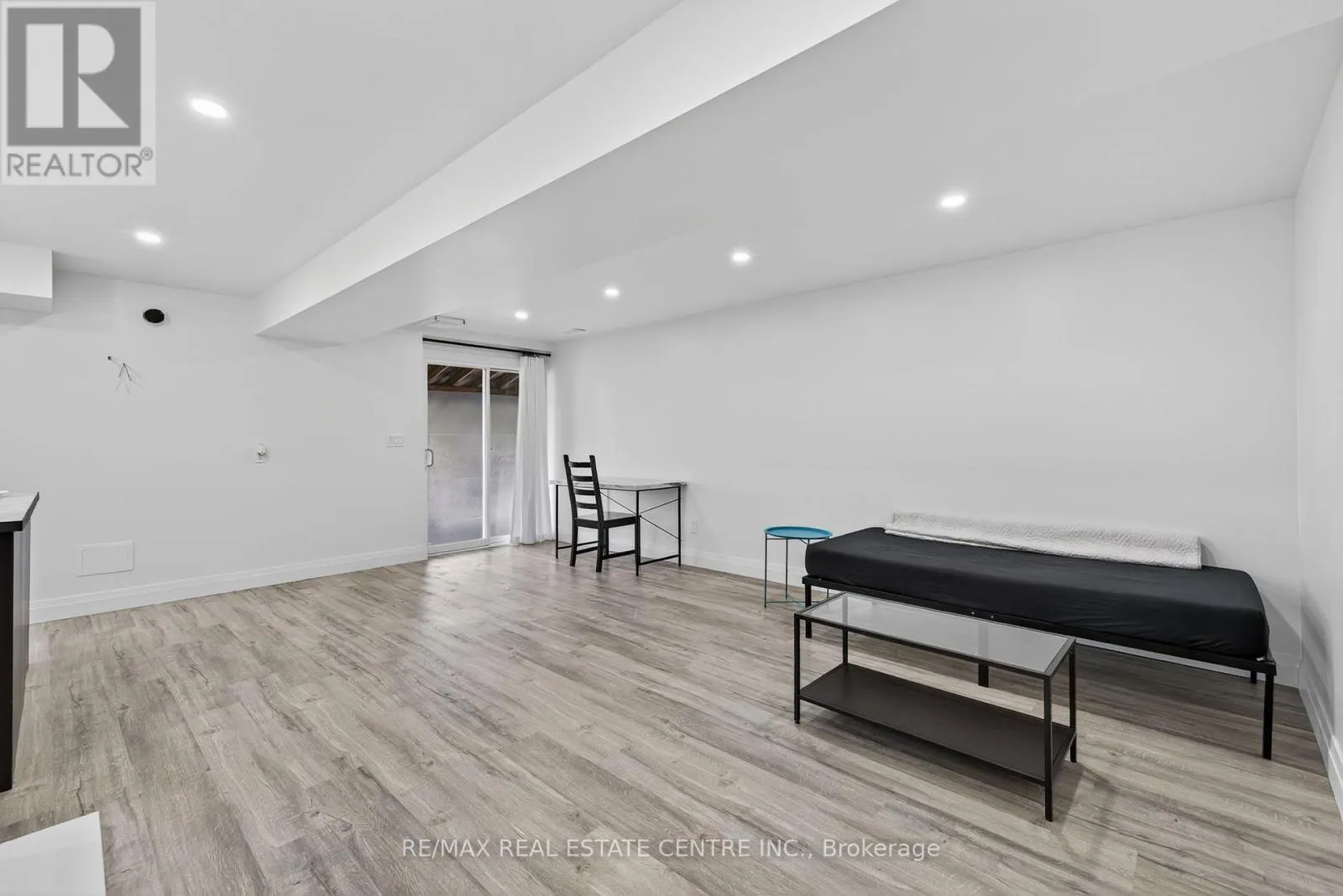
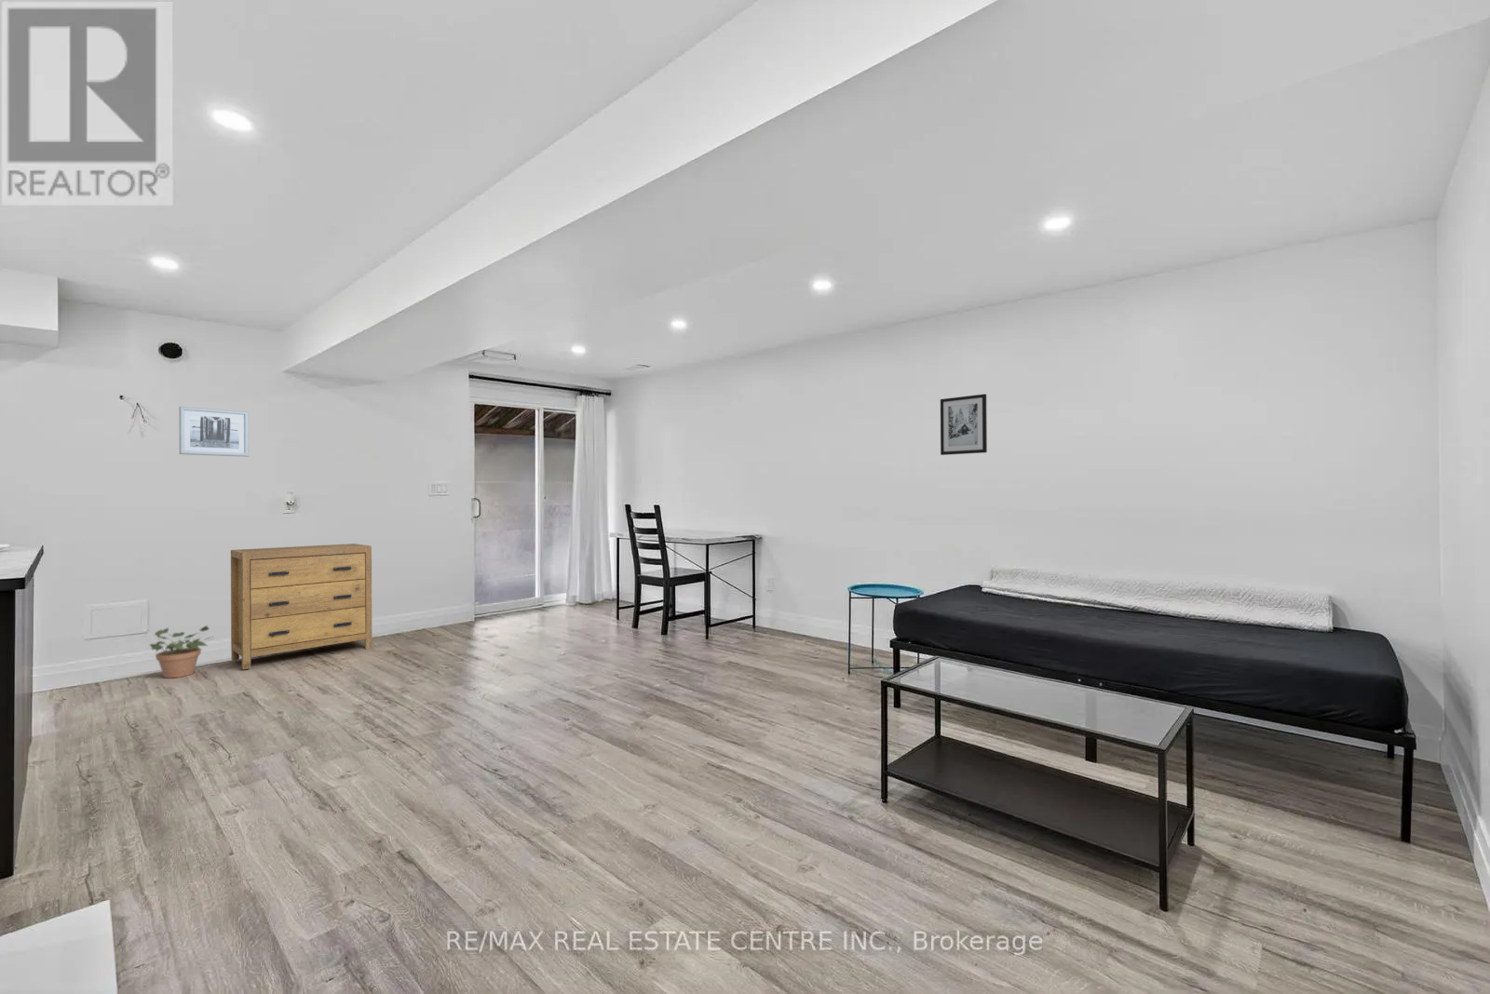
+ potted plant [149,625,214,679]
+ wall art [179,406,250,458]
+ wall art [940,393,989,456]
+ dresser [230,542,373,670]
